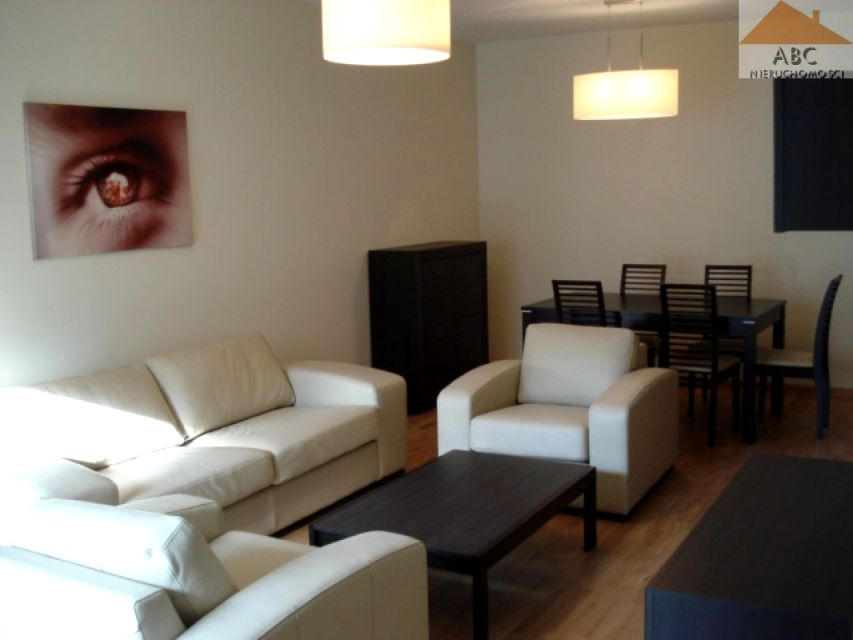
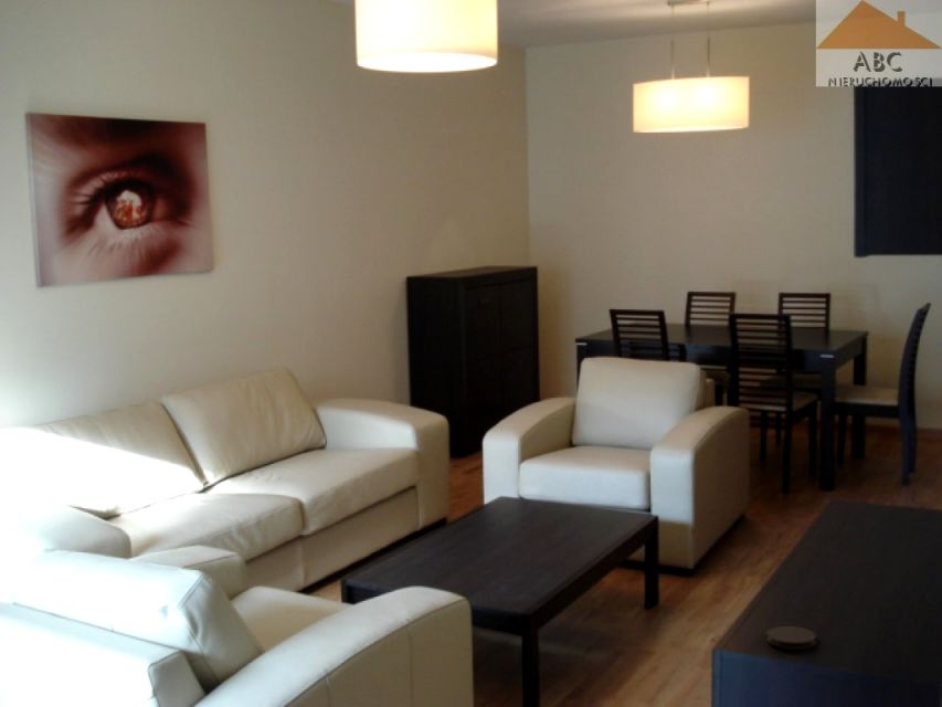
+ coaster [765,625,817,651]
